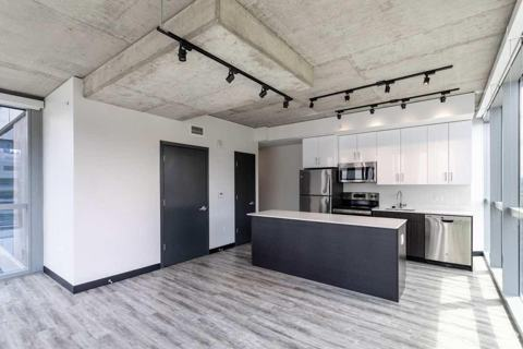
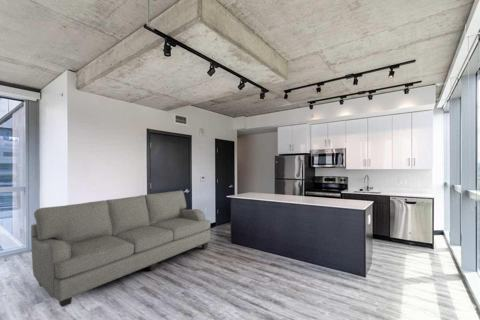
+ sofa [30,189,211,308]
